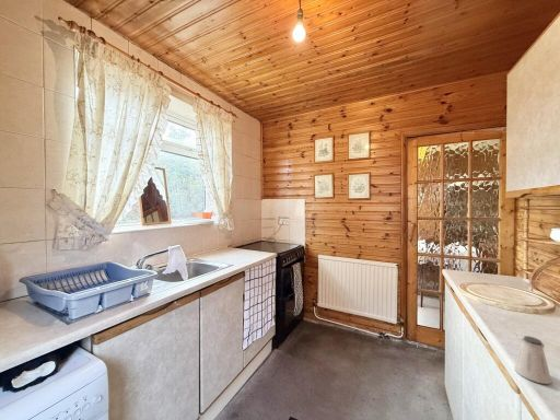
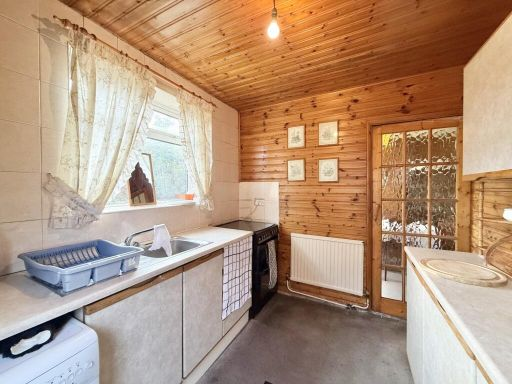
- saltshaker [513,335,552,385]
